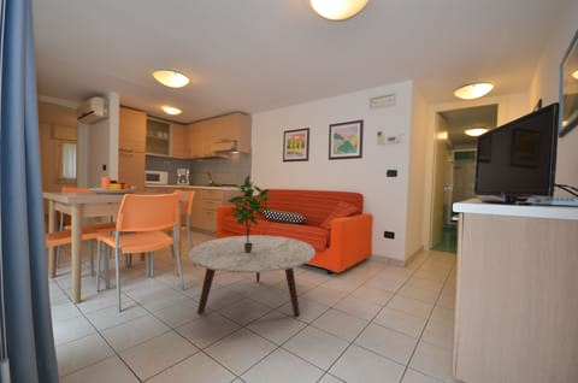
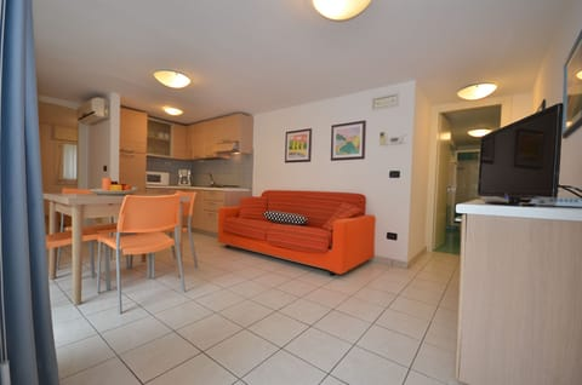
- coffee table [188,235,317,317]
- potted plant [226,173,275,253]
